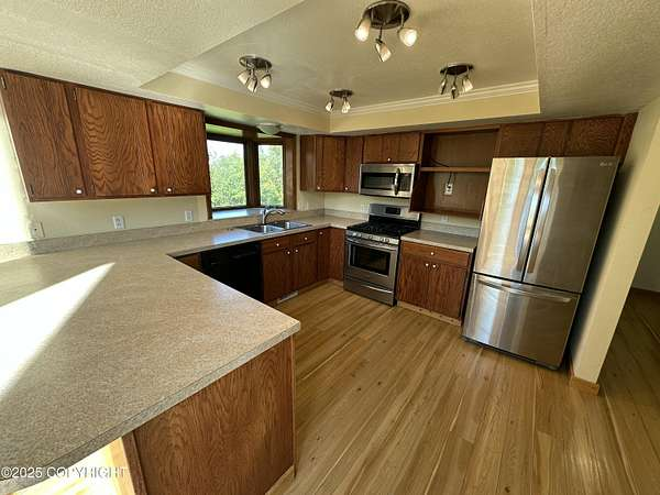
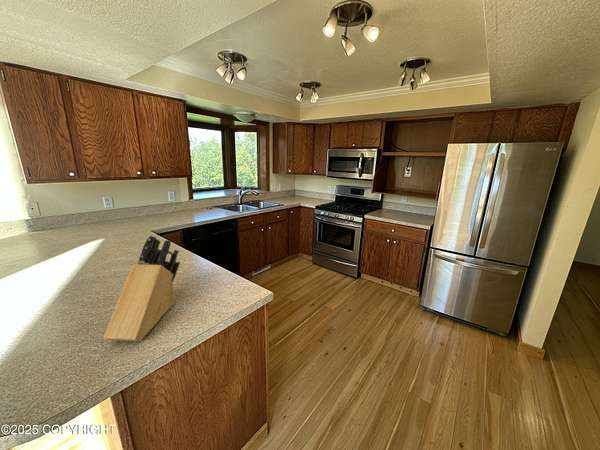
+ knife block [102,234,181,342]
